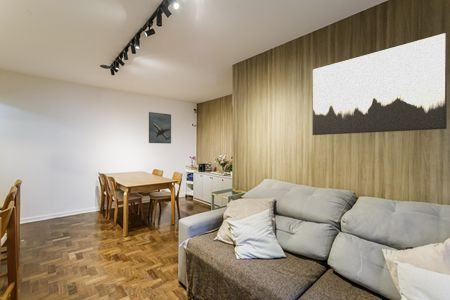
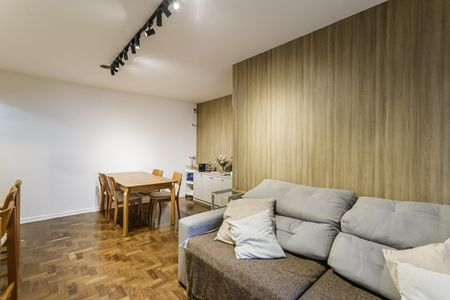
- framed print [148,111,172,144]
- wall art [311,31,448,136]
